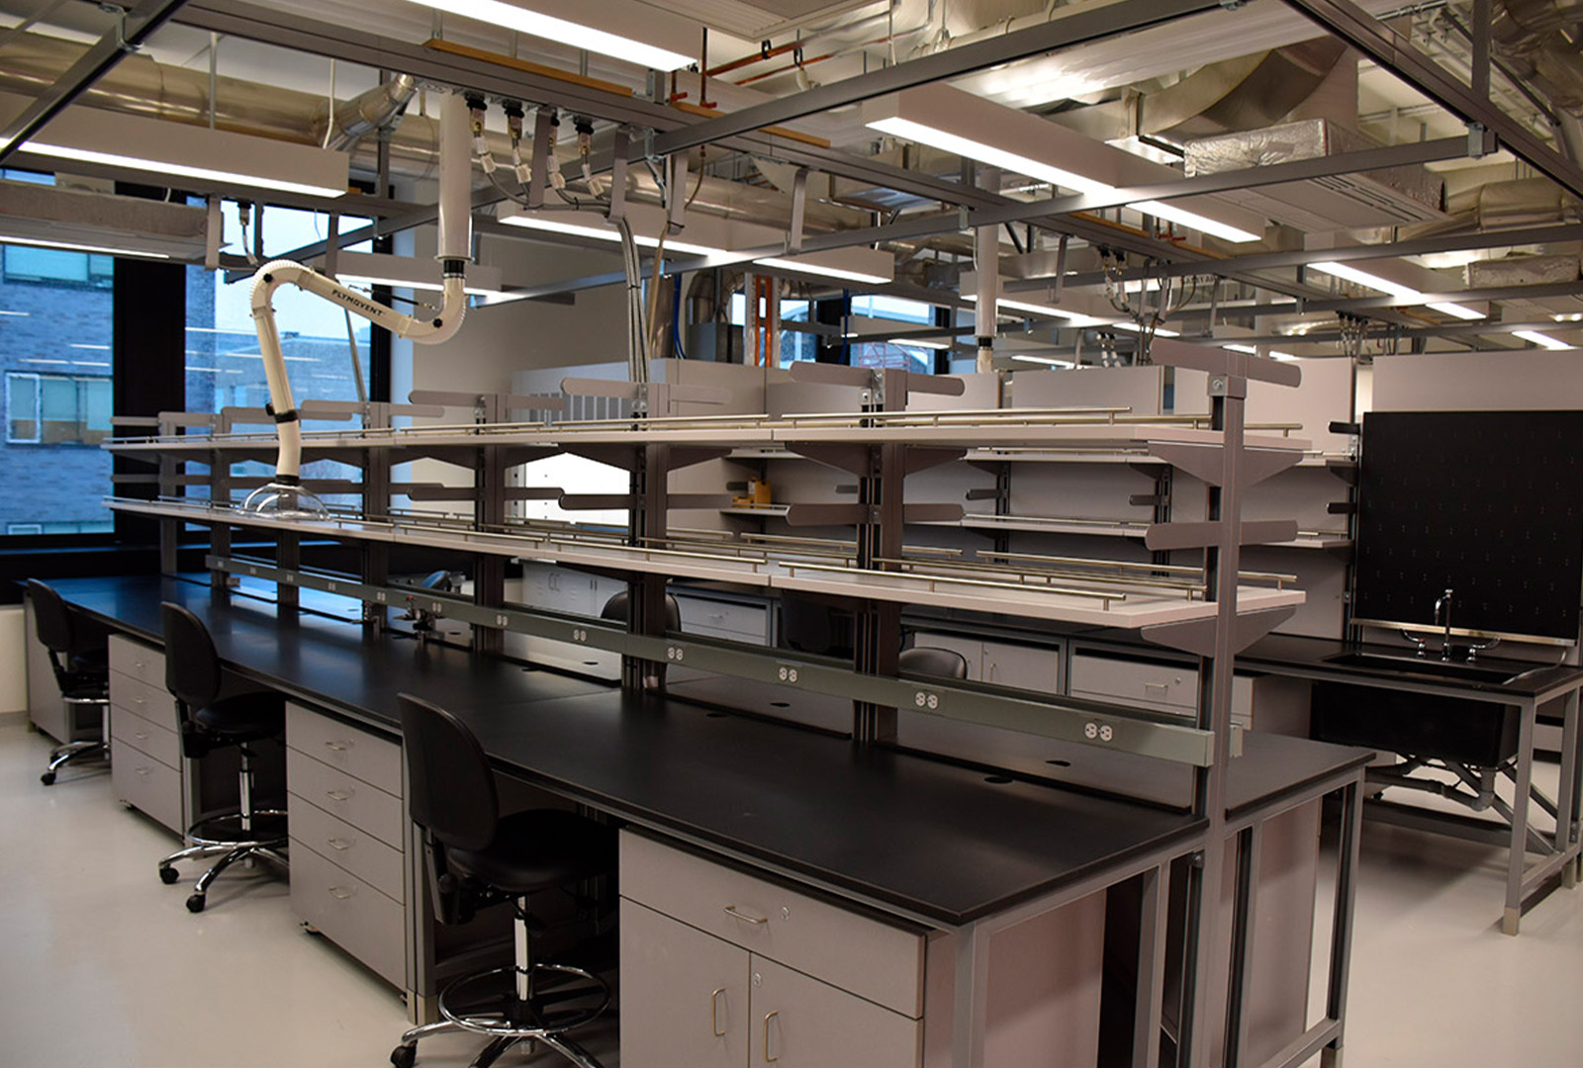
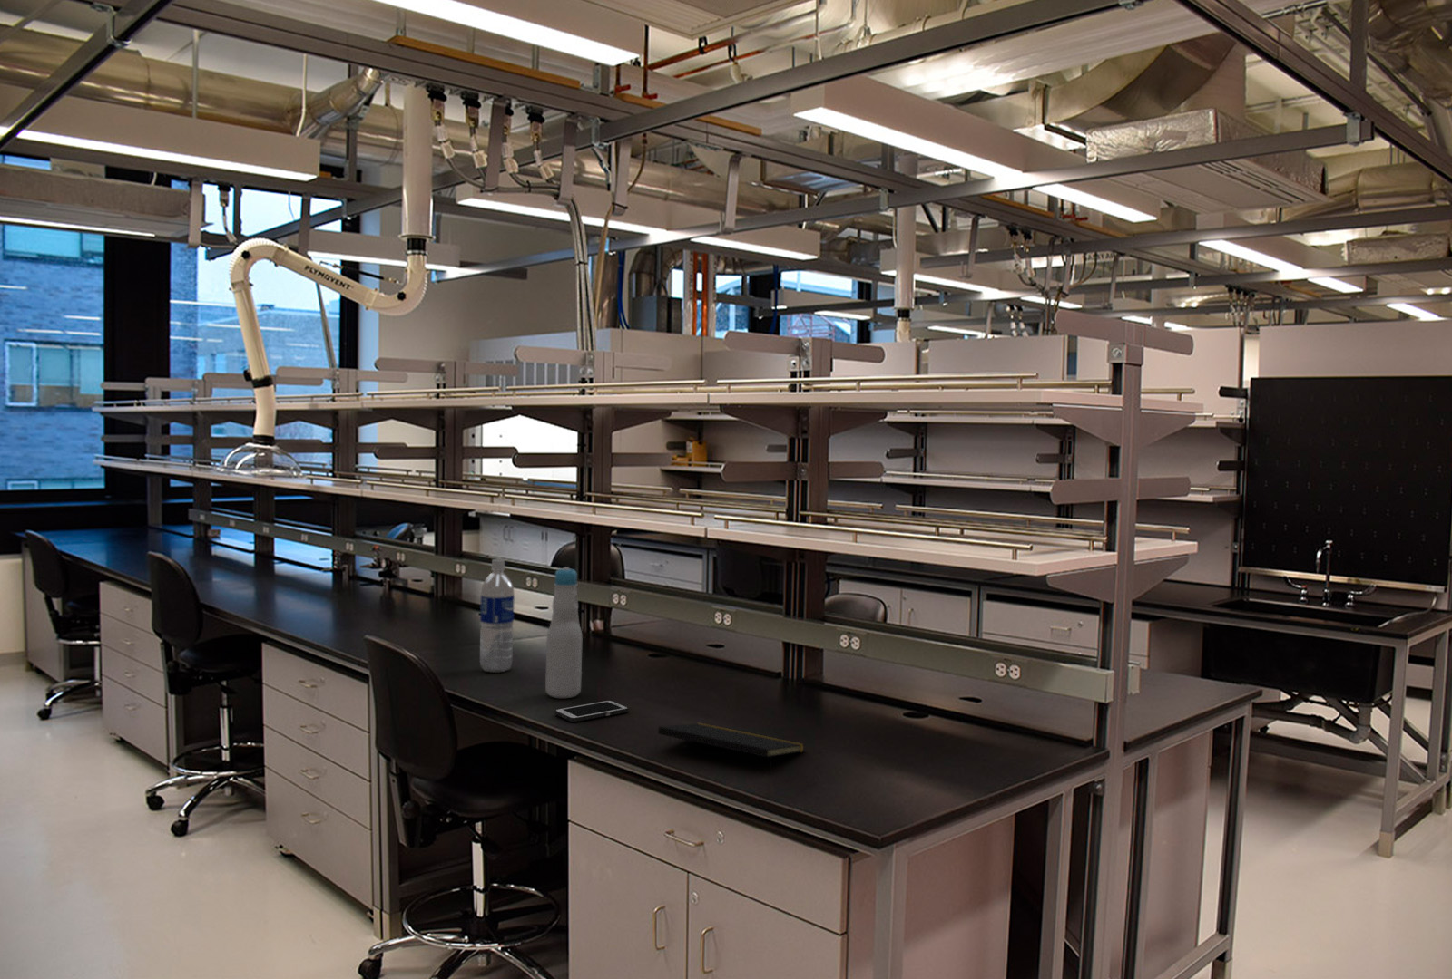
+ notepad [657,722,806,776]
+ water bottle [479,558,515,673]
+ cell phone [553,699,630,722]
+ bottle [544,567,584,699]
